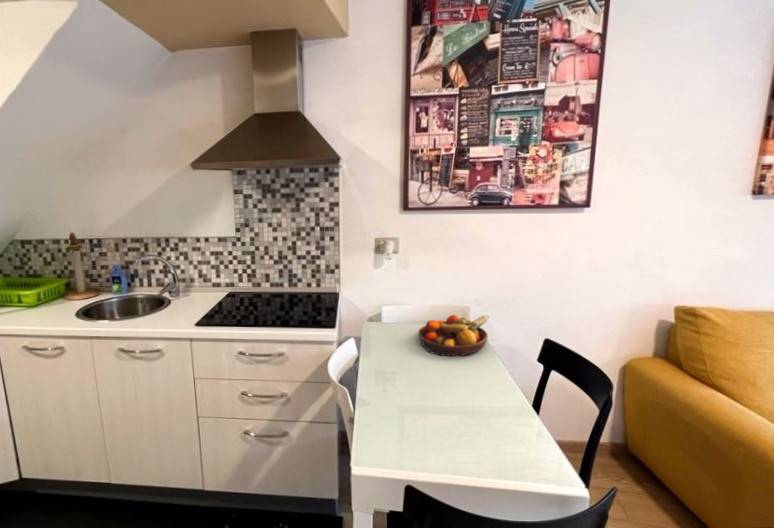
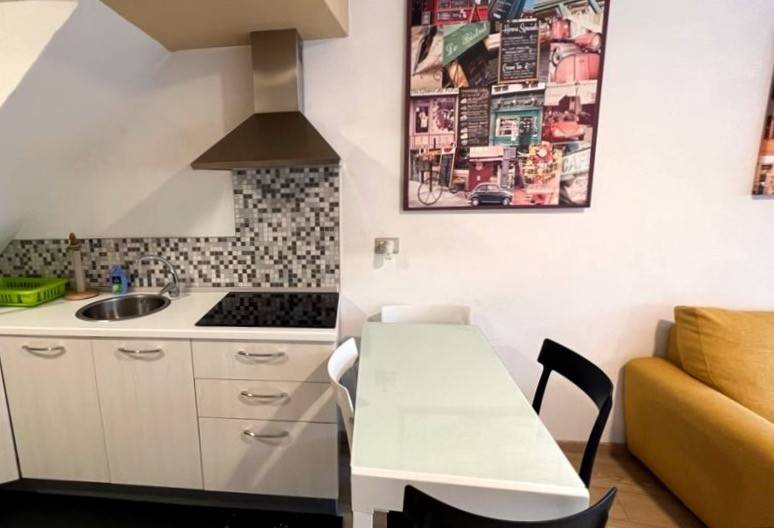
- fruit bowl [417,314,490,357]
